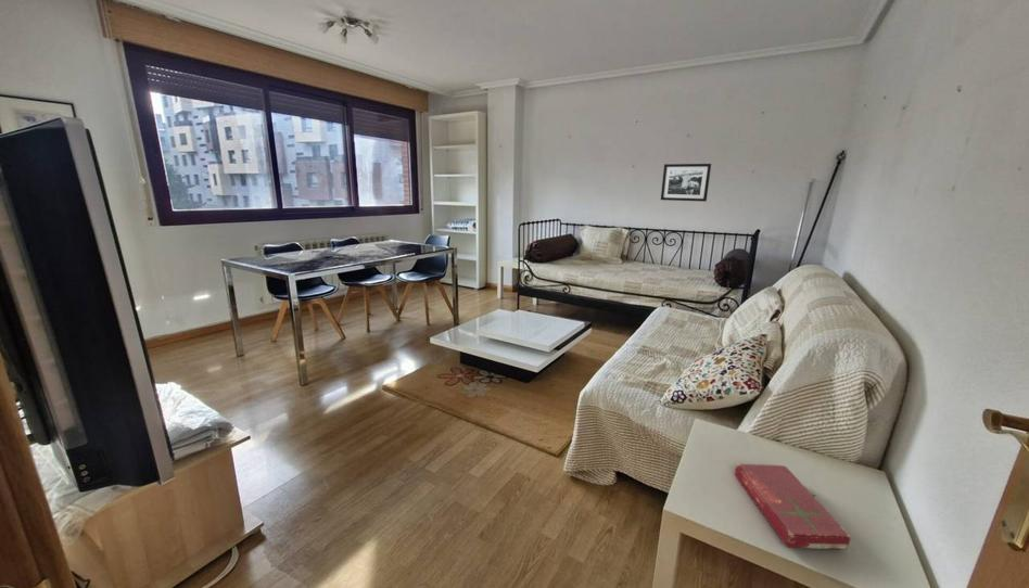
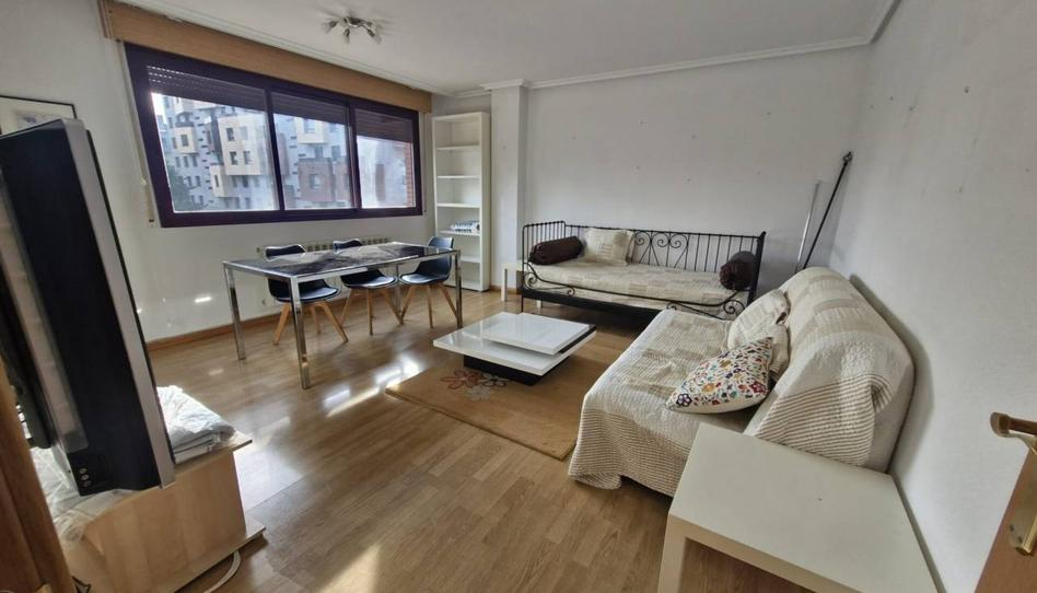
- book [734,463,852,551]
- picture frame [660,163,712,203]
